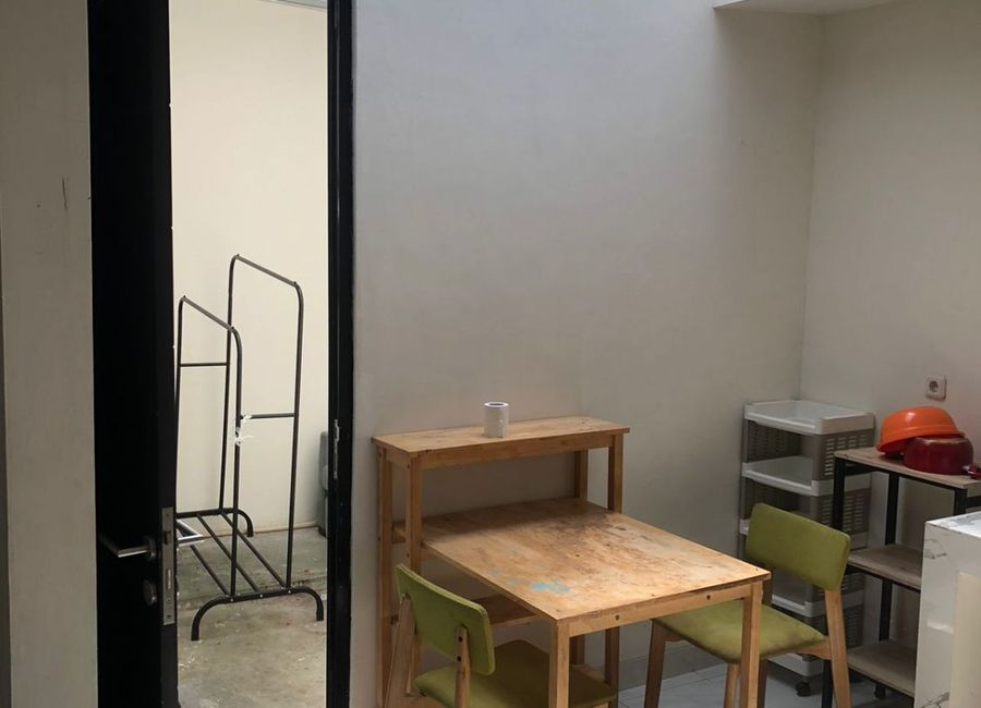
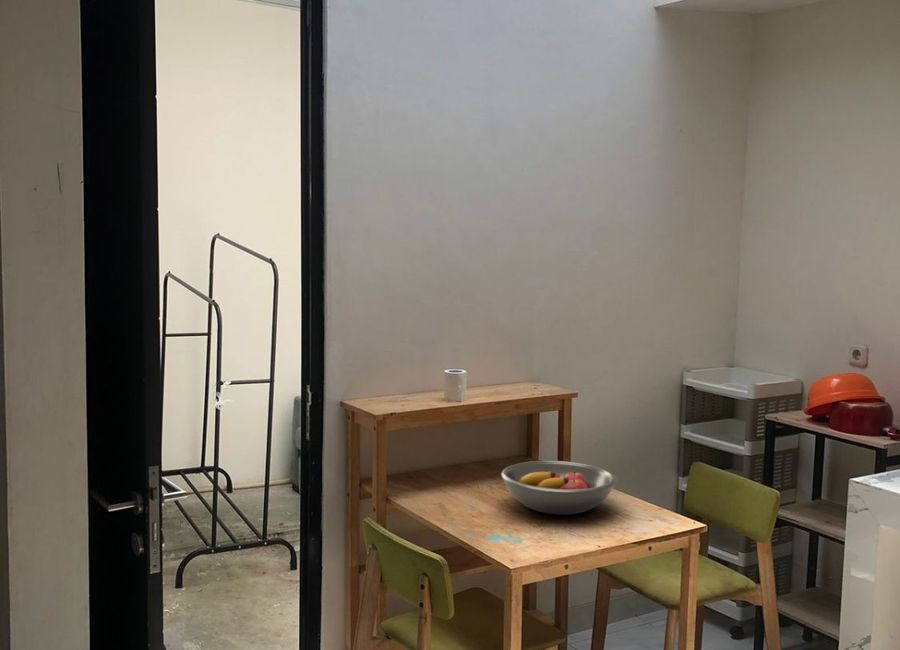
+ fruit bowl [500,460,618,516]
